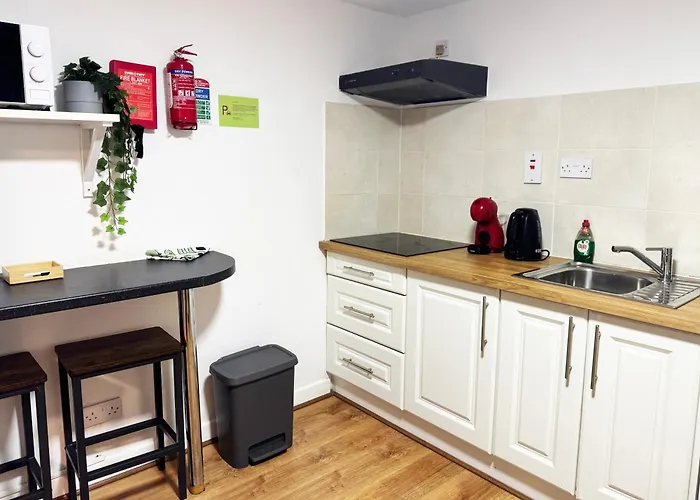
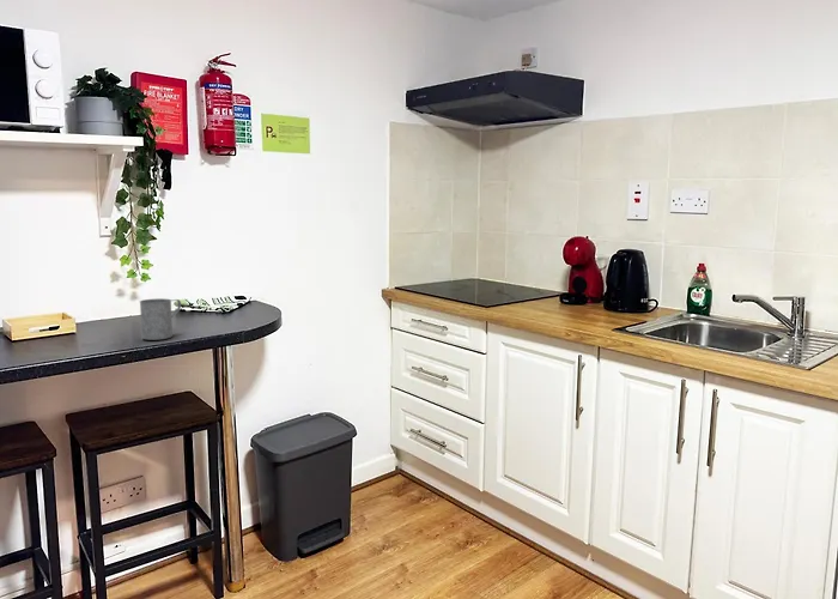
+ mug [139,297,182,341]
